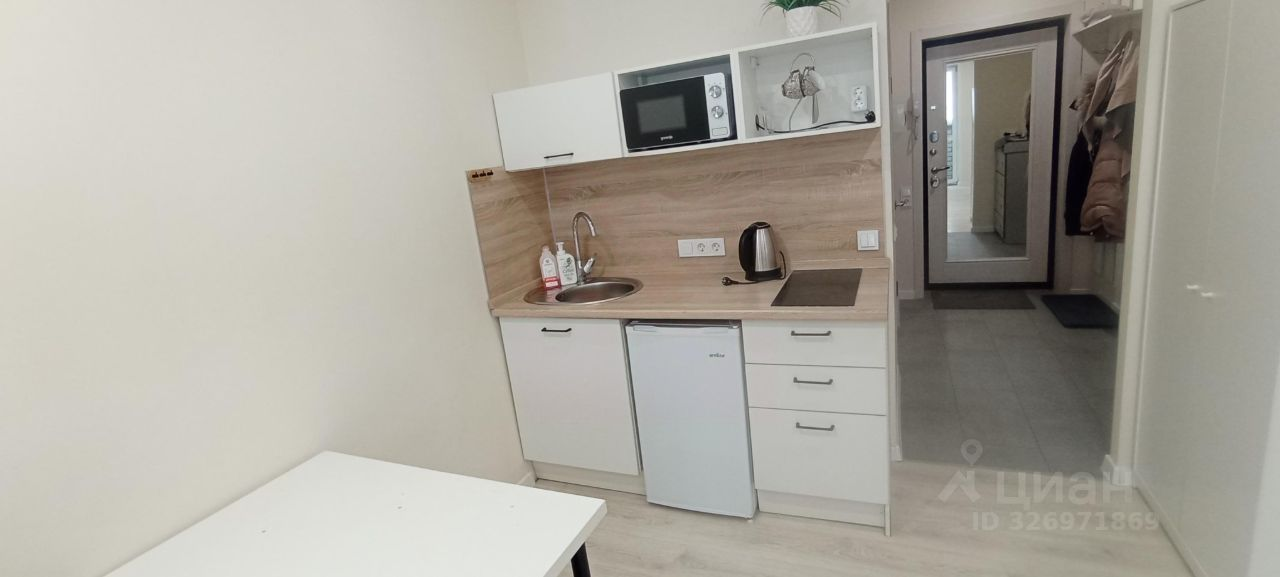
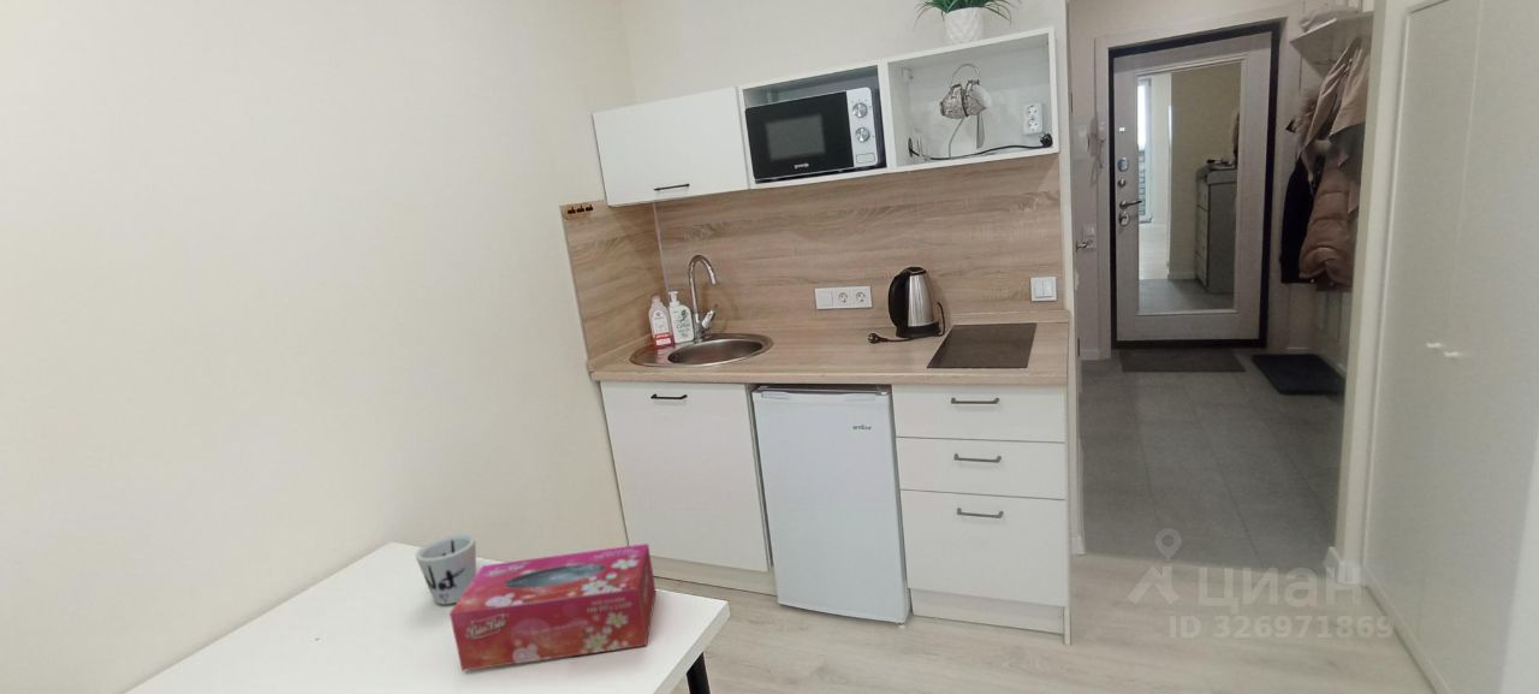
+ mug [415,533,477,606]
+ tissue box [448,542,656,672]
